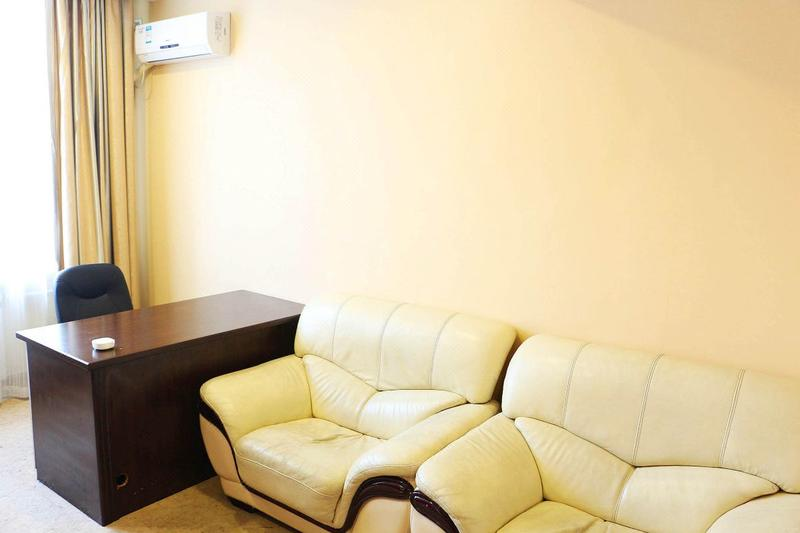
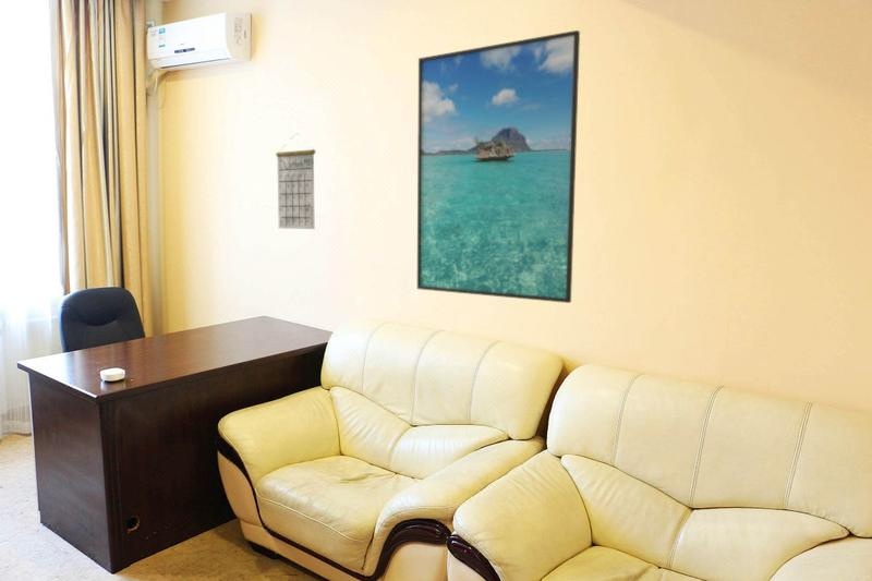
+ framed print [416,29,581,304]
+ calendar [275,132,316,230]
